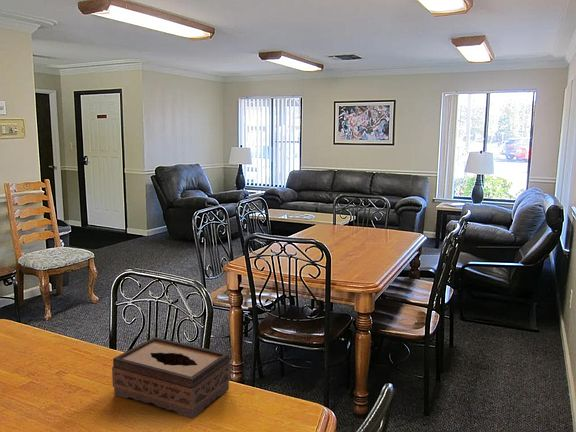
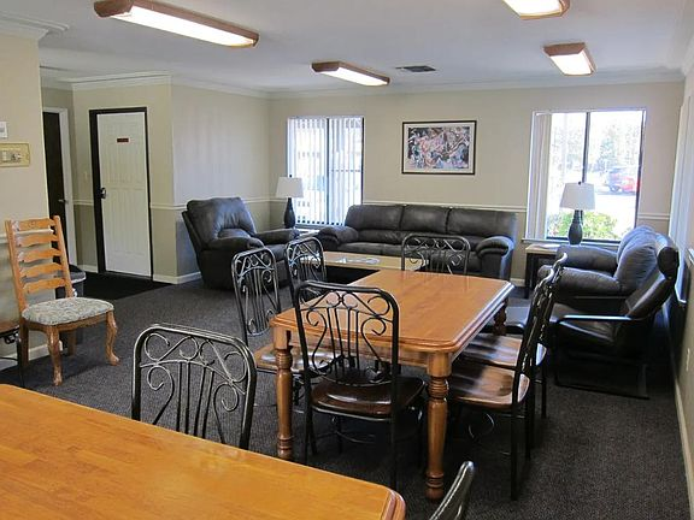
- tissue box [111,336,231,420]
